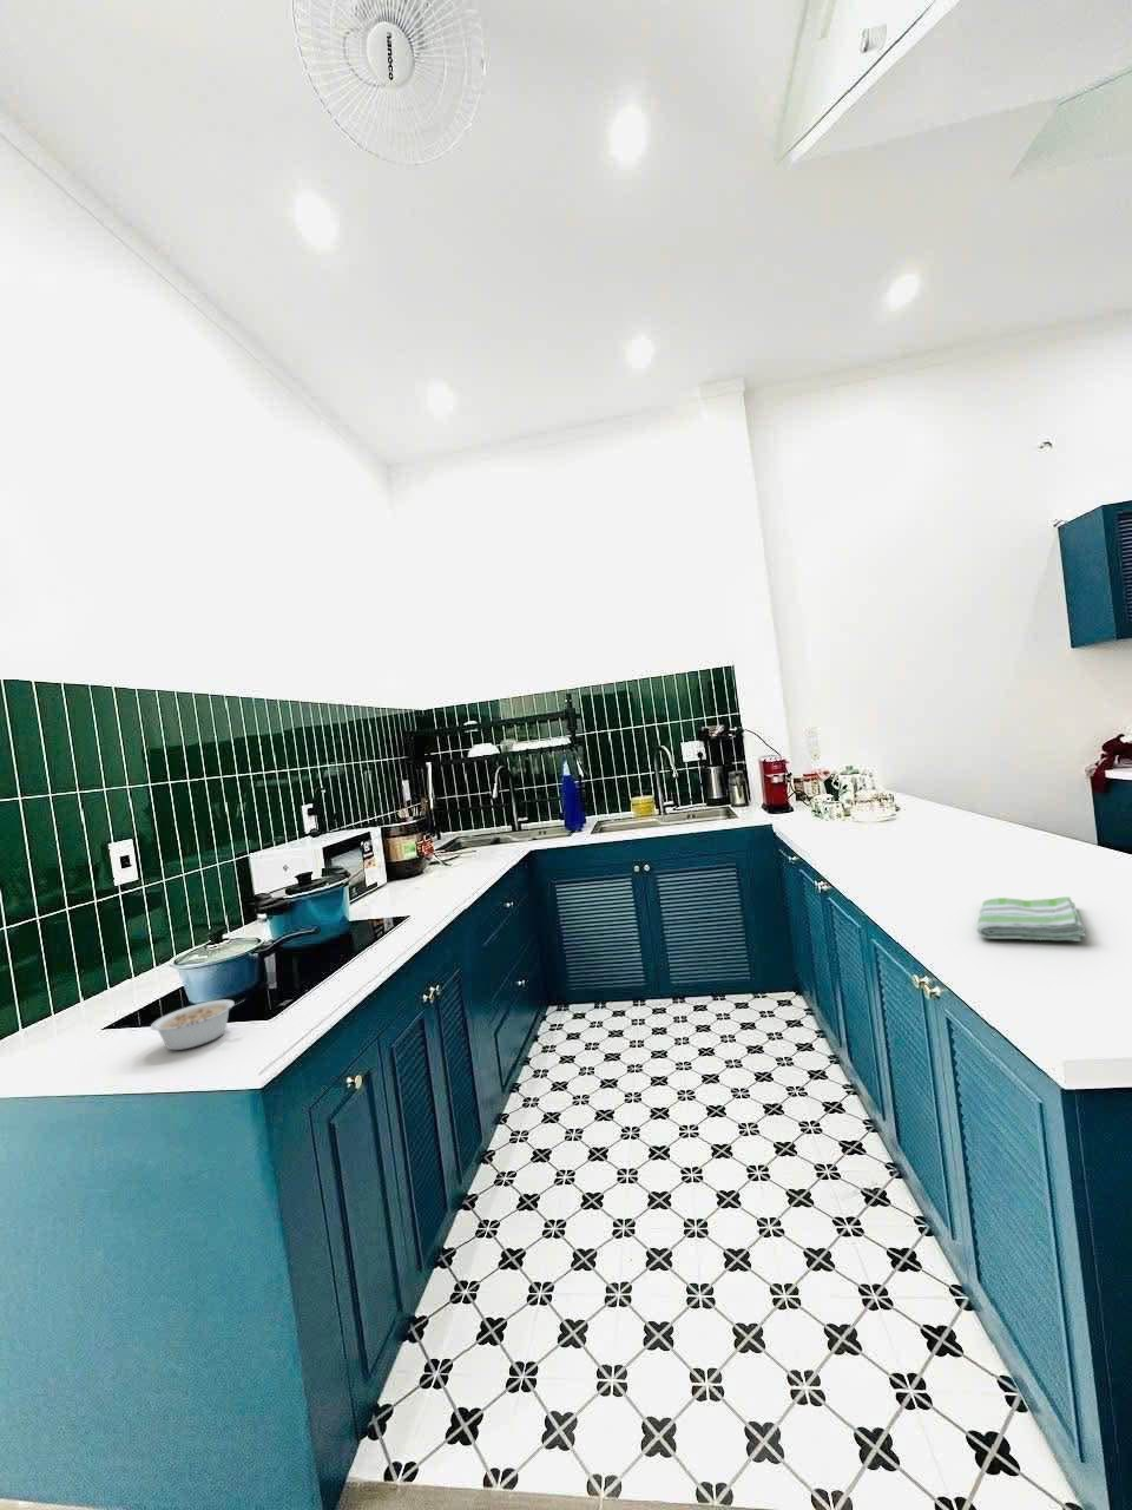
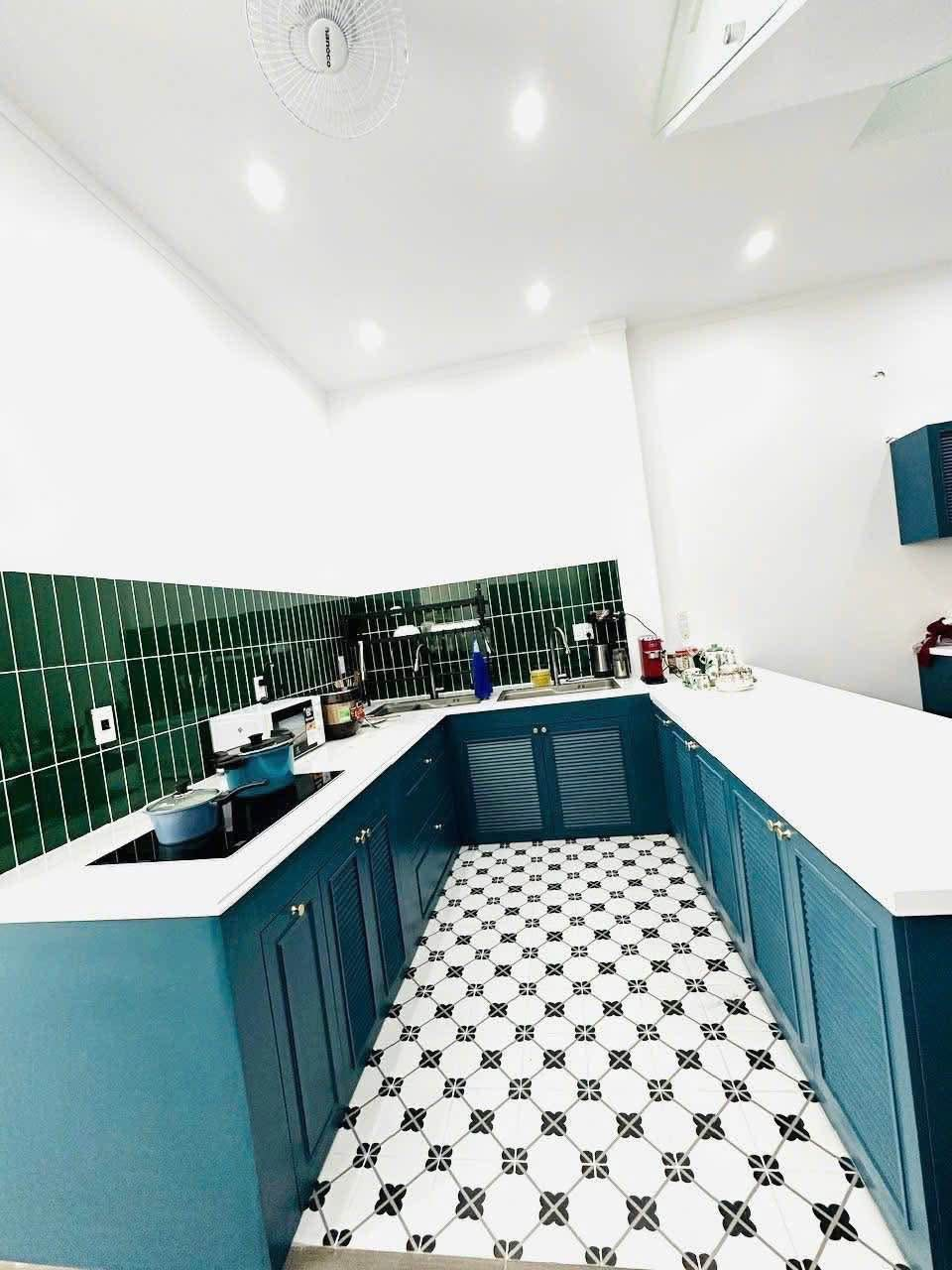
- dish towel [976,895,1087,943]
- legume [150,998,246,1051]
